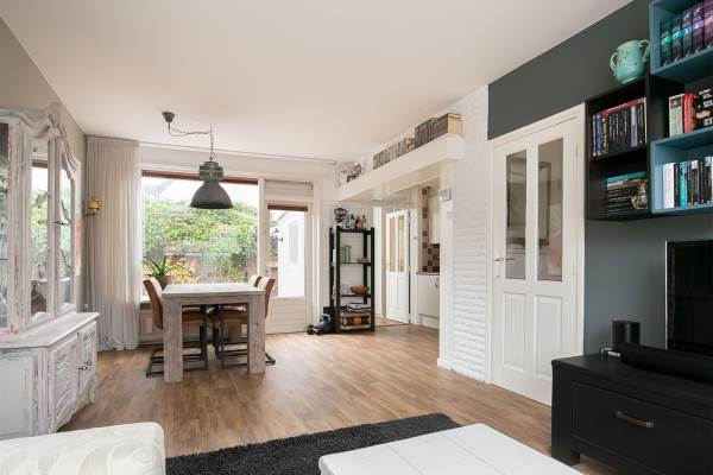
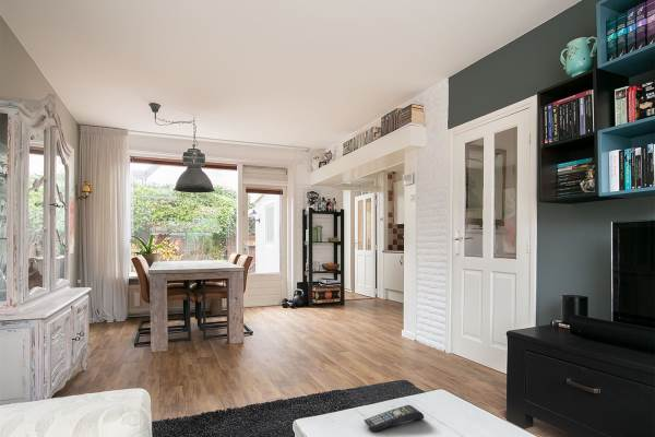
+ remote control [362,404,425,433]
